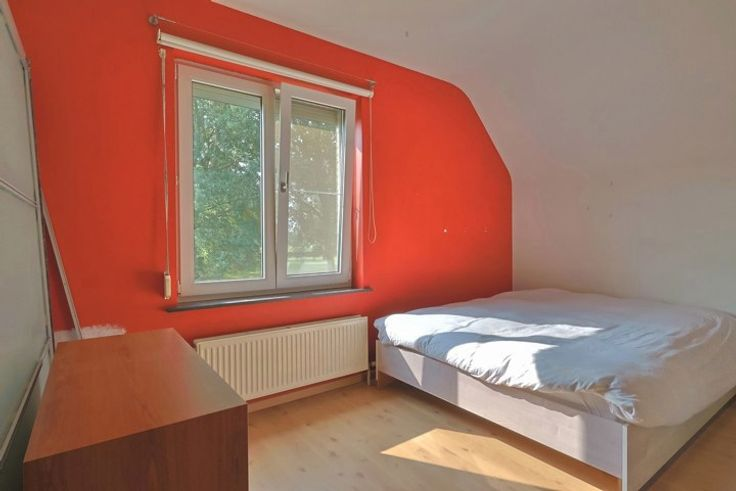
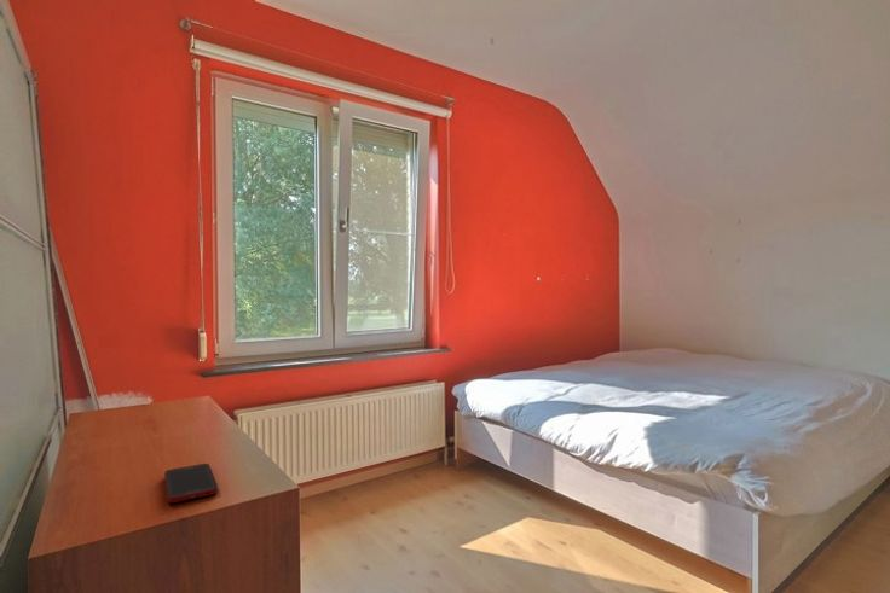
+ cell phone [163,463,219,504]
